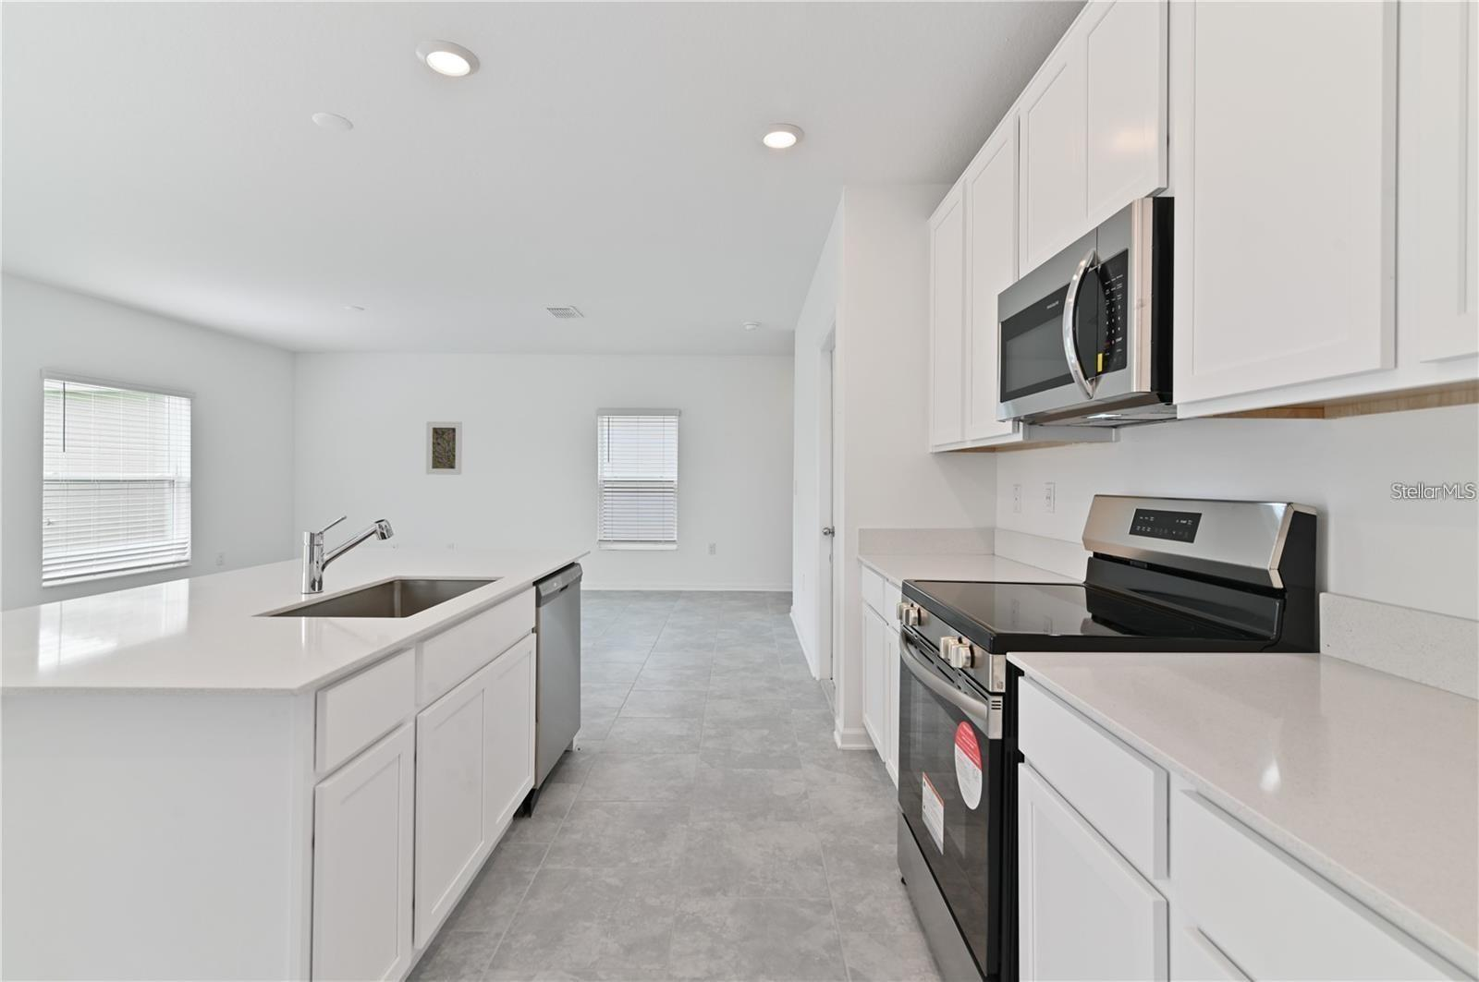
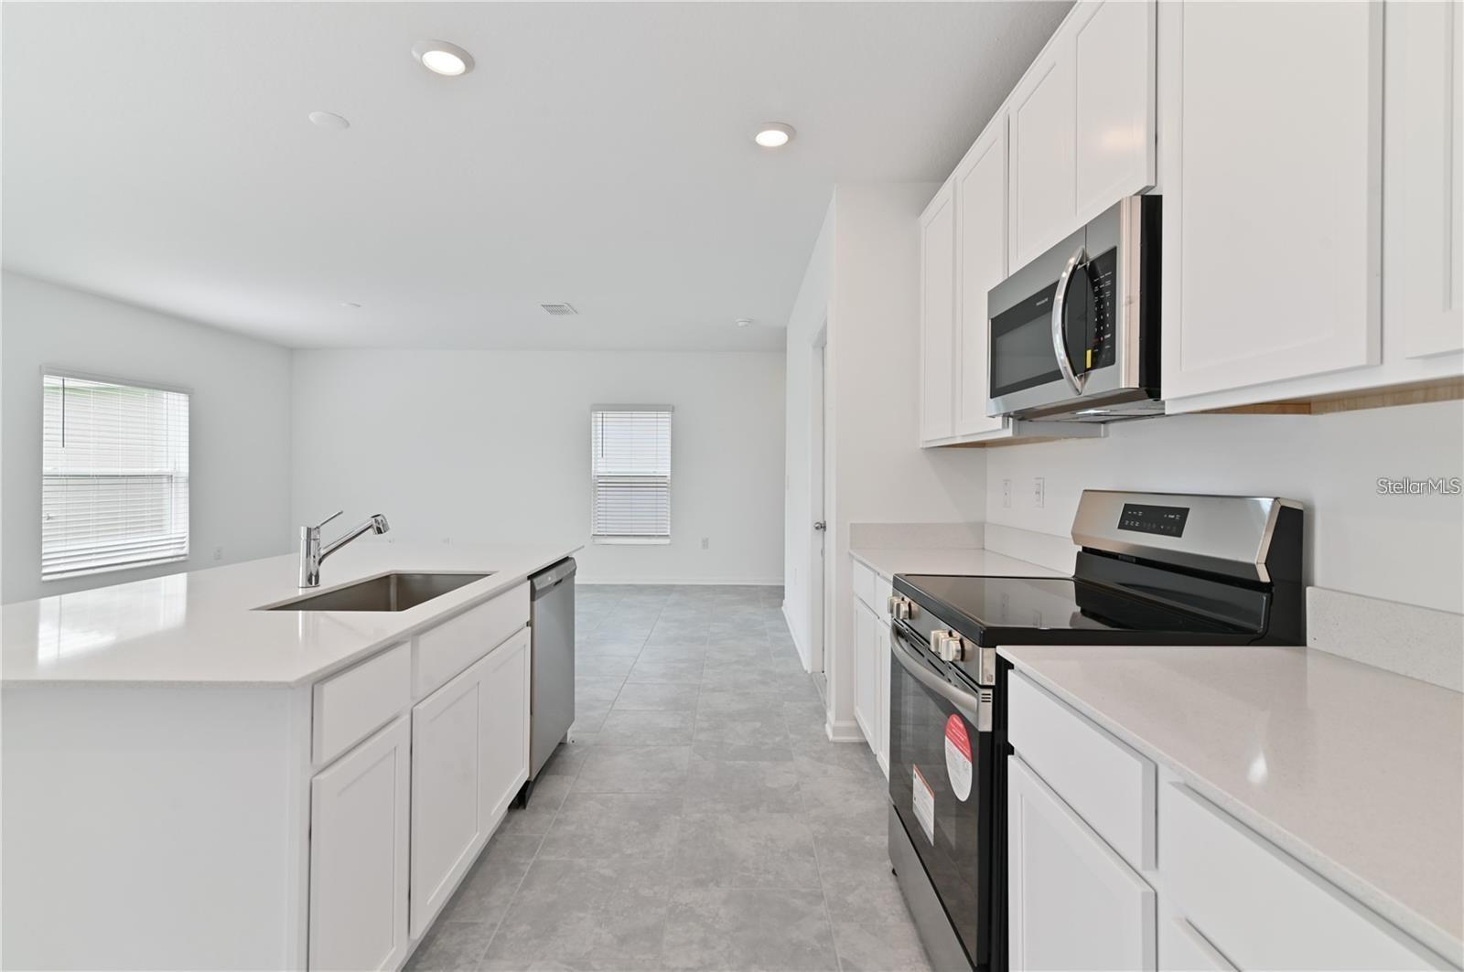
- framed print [425,421,463,476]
